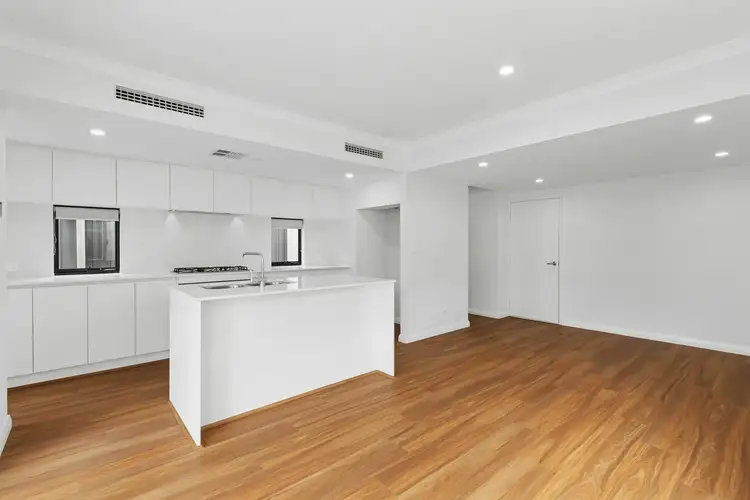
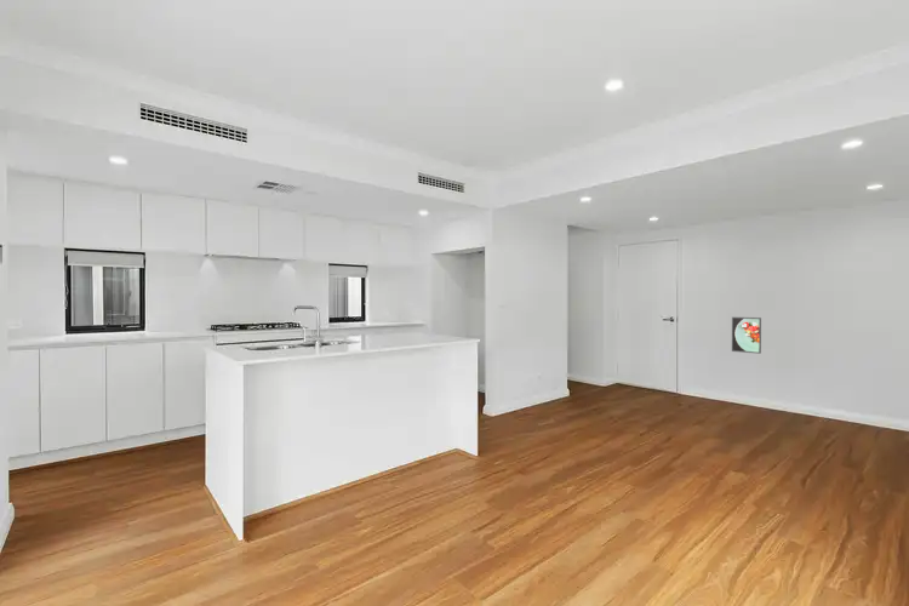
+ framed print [731,316,762,355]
